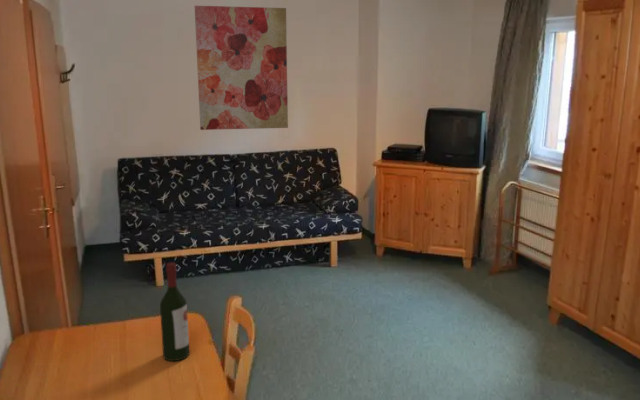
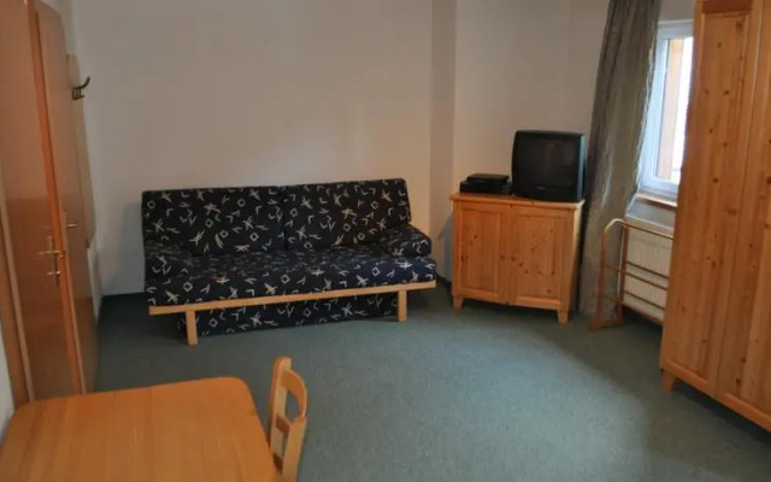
- wine bottle [159,261,190,362]
- wall art [194,5,289,131]
